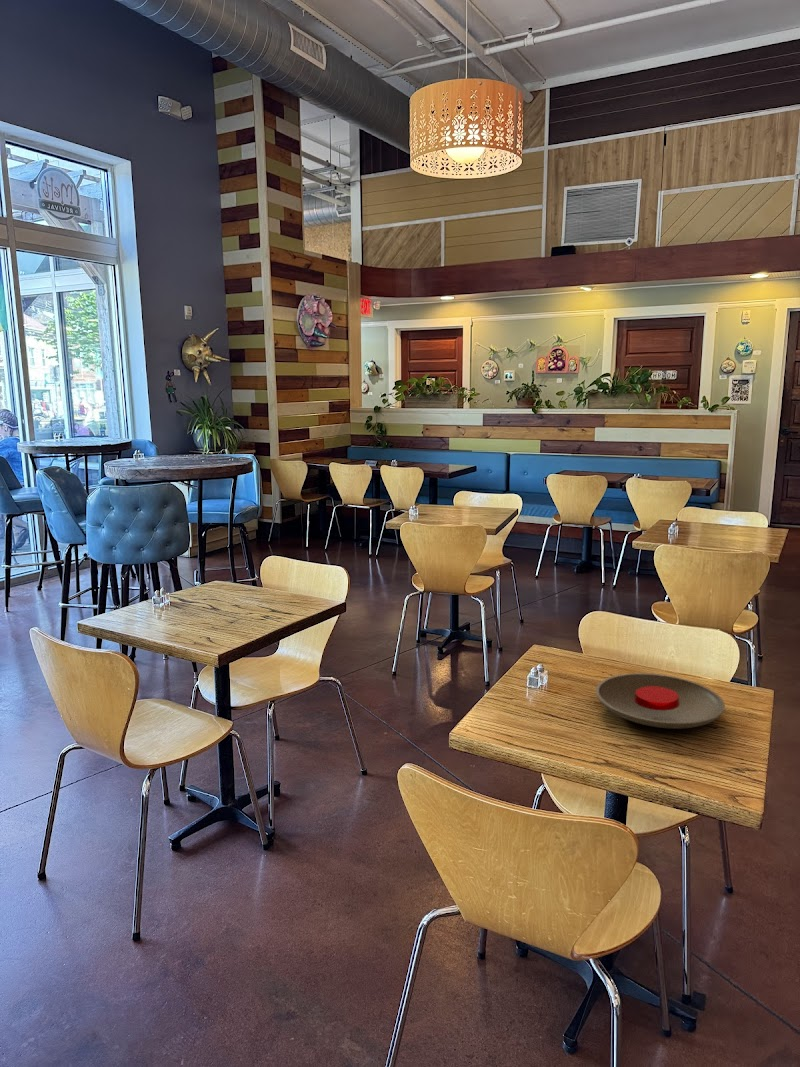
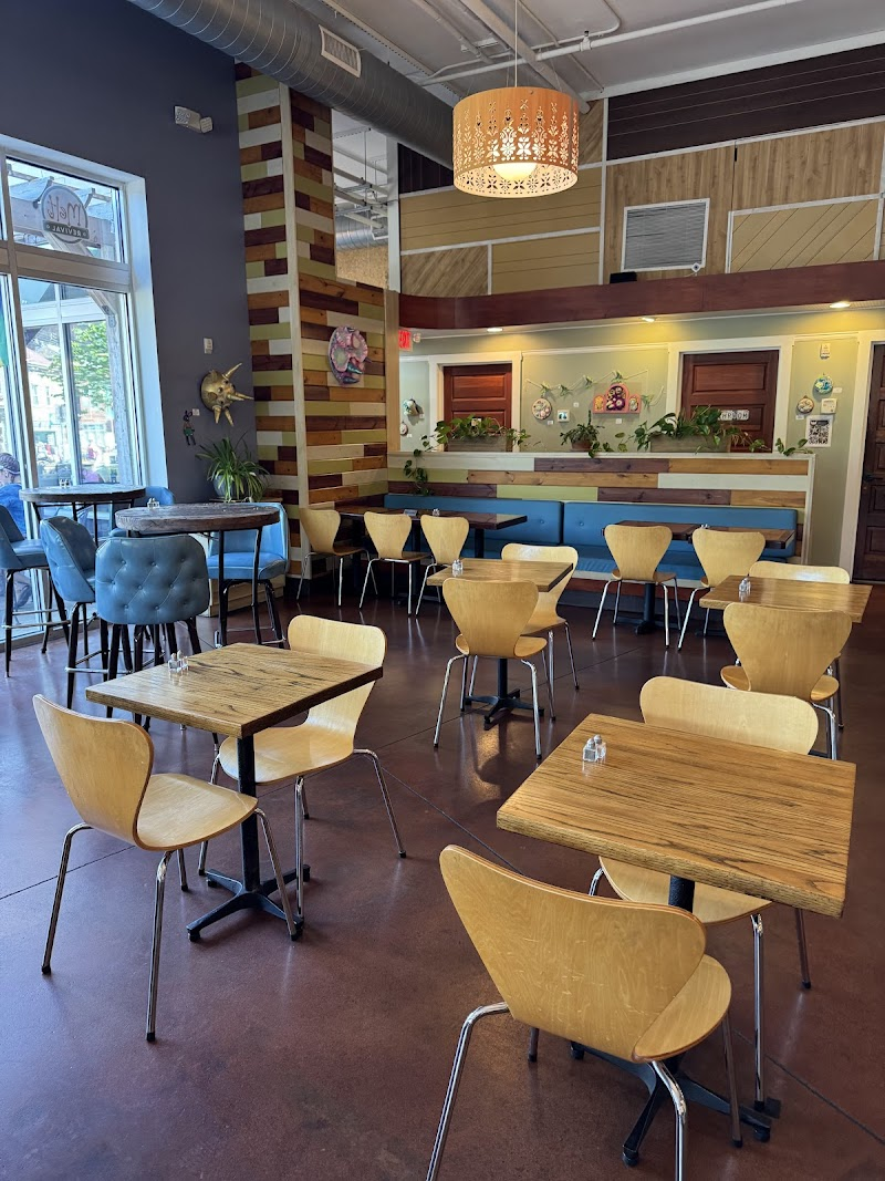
- plate [595,672,726,730]
